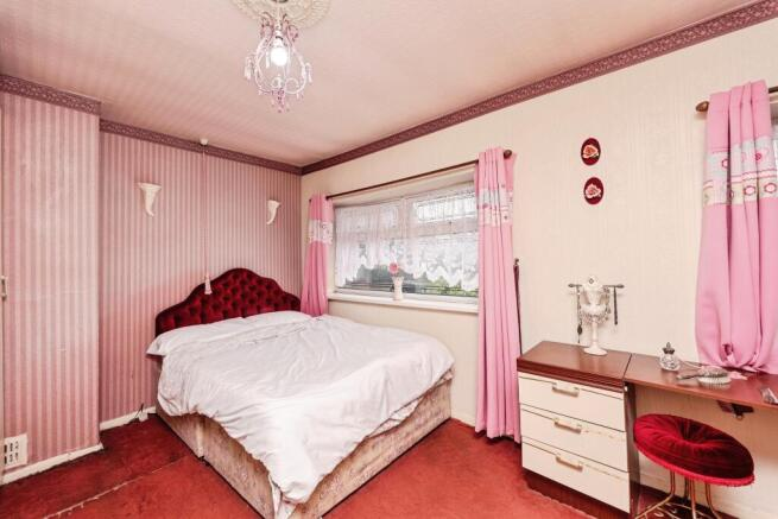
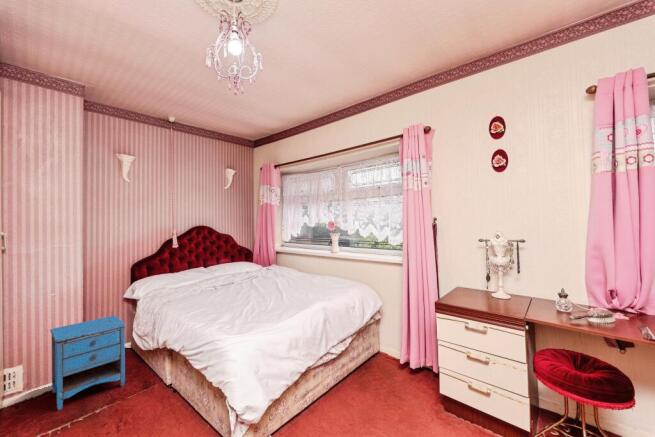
+ nightstand [49,315,127,411]
